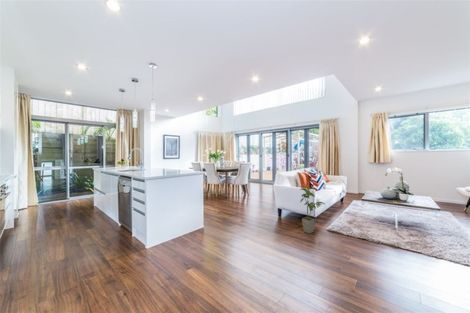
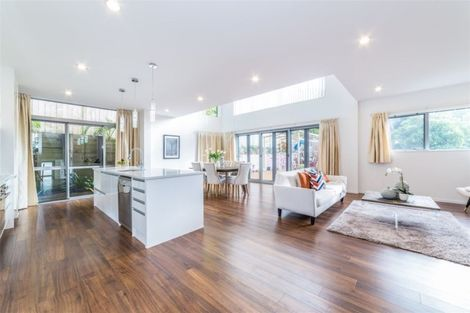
- house plant [299,187,327,234]
